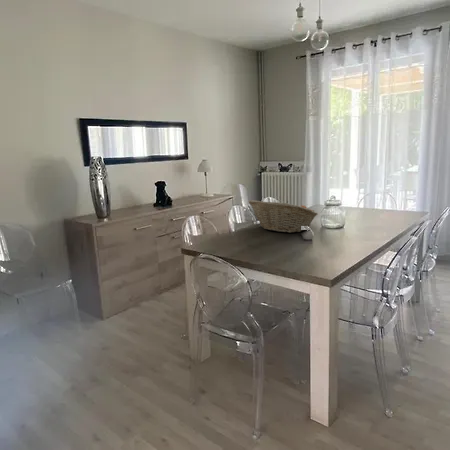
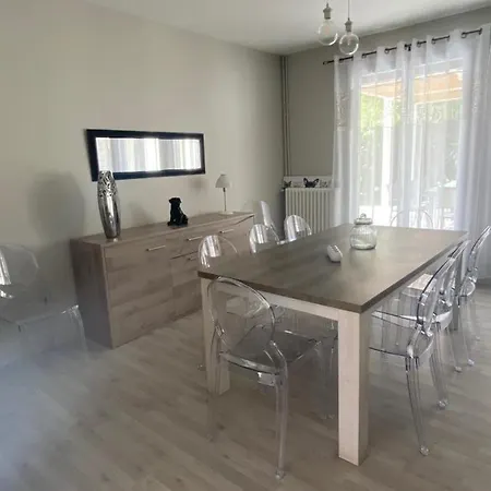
- fruit basket [248,199,318,234]
